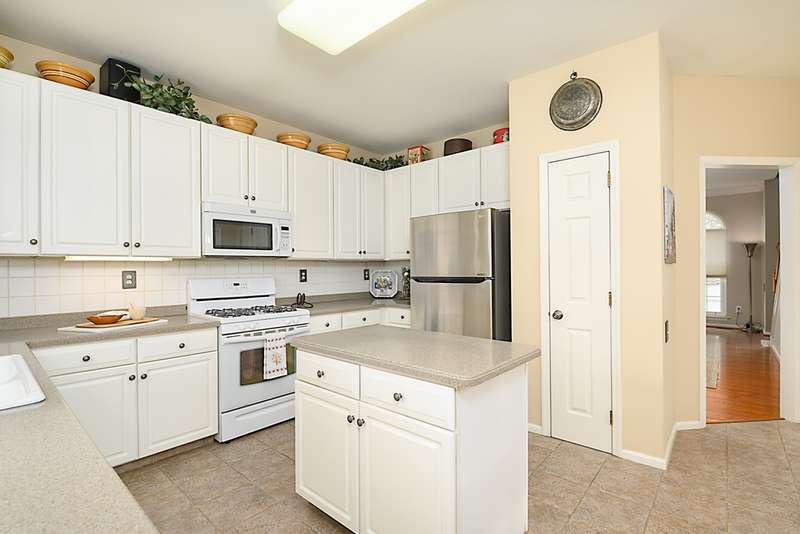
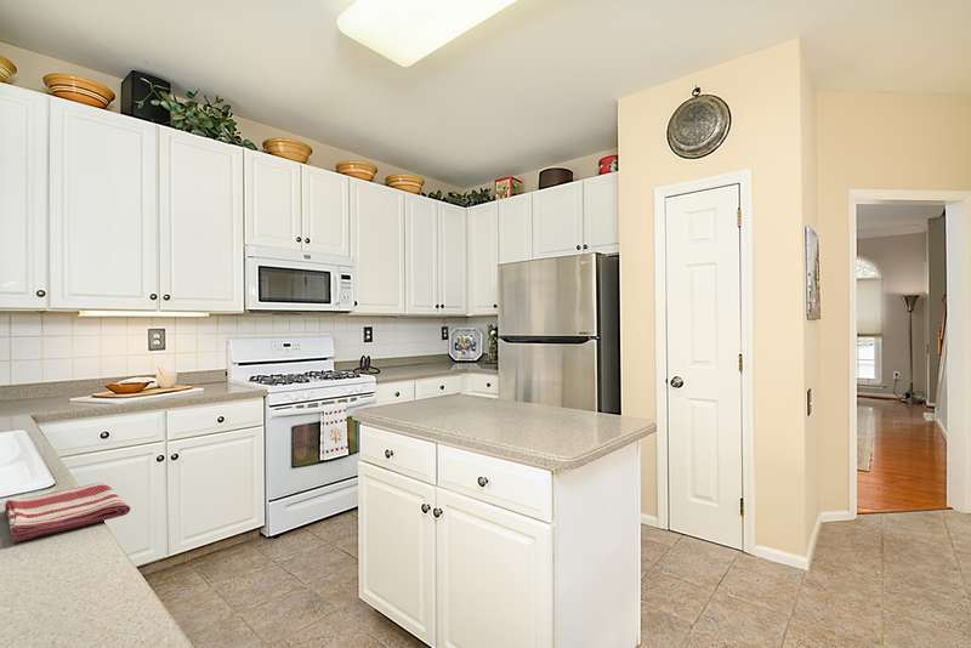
+ dish towel [4,482,131,544]
